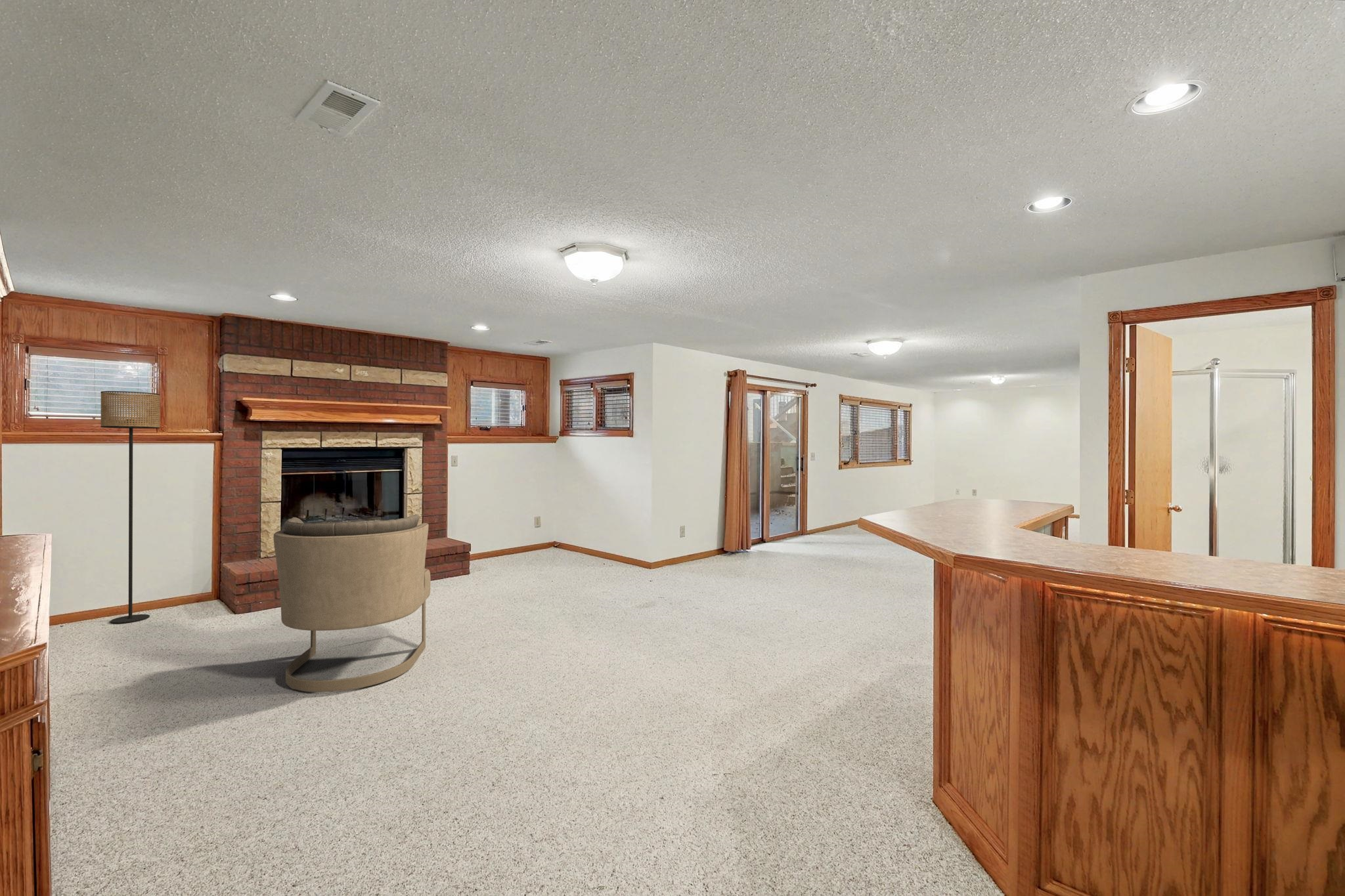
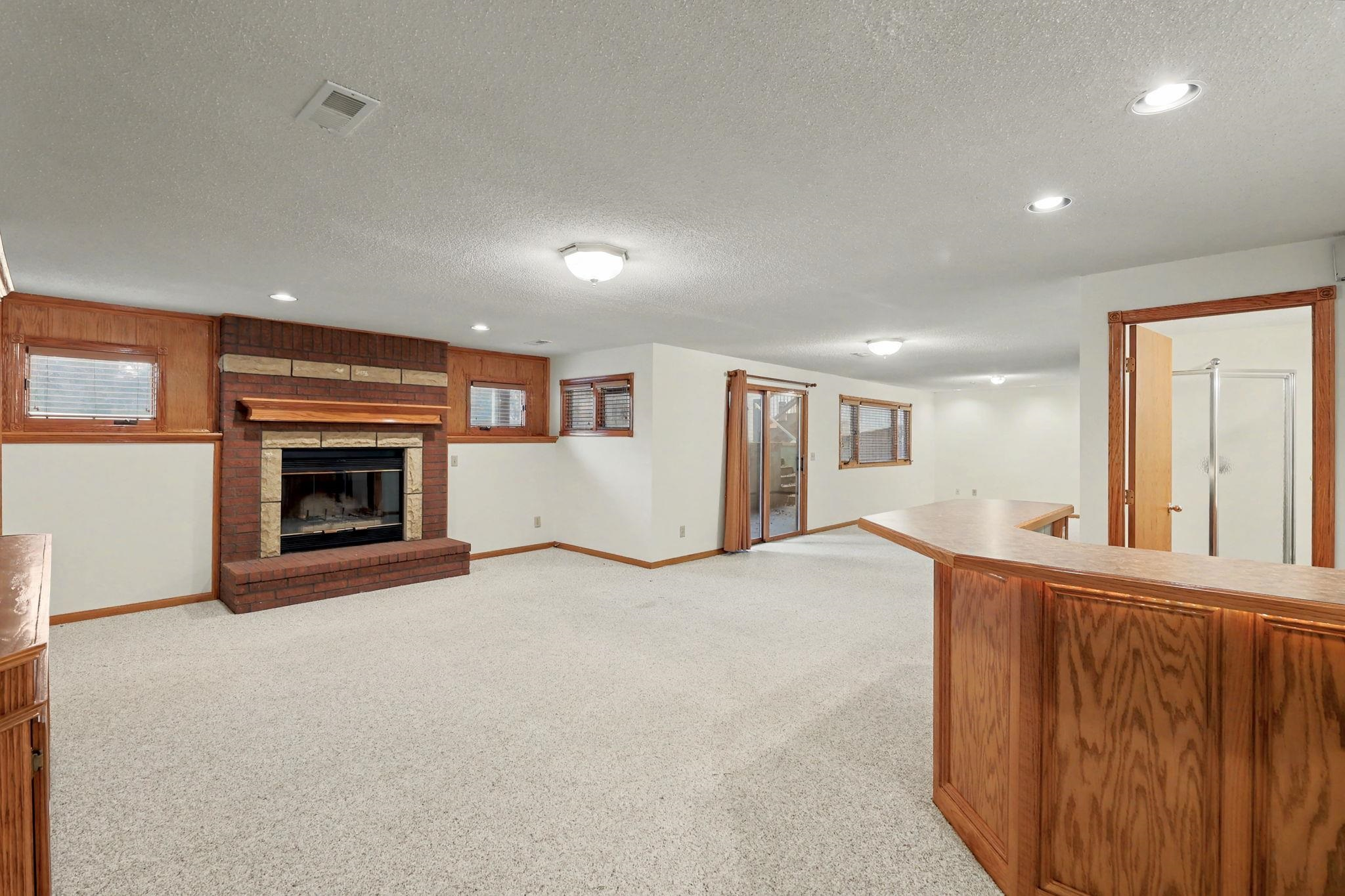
- armchair [273,514,431,693]
- floor lamp [100,391,161,624]
